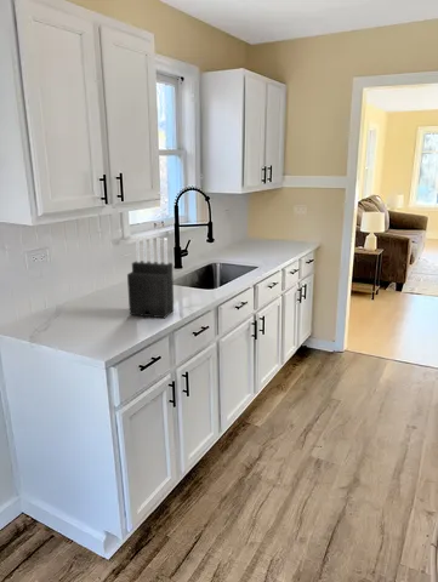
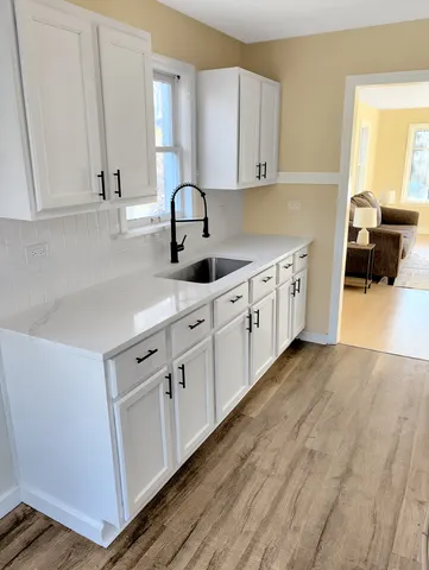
- knife block [126,235,175,319]
